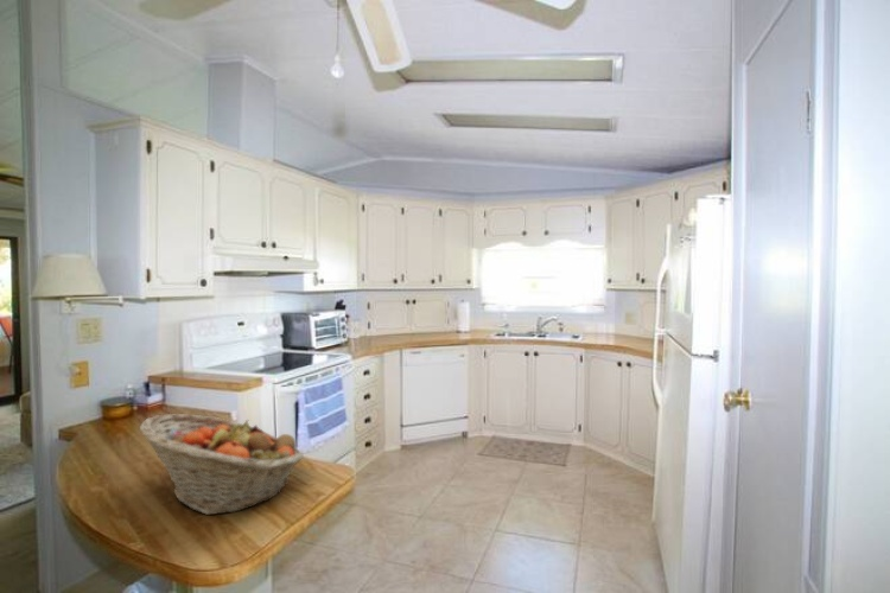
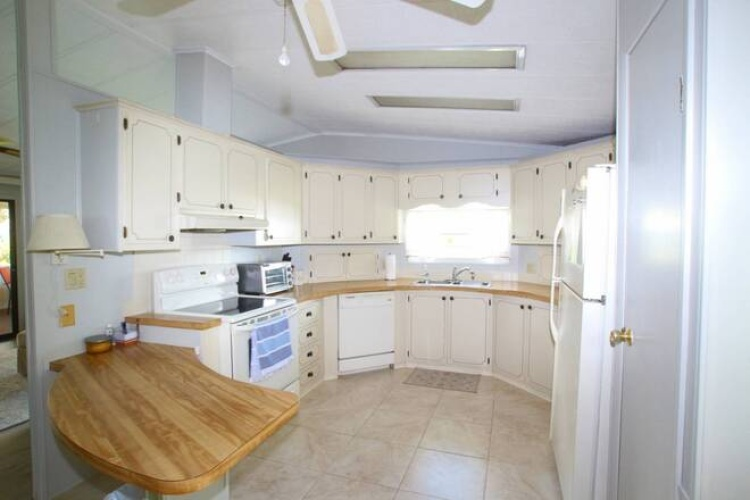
- fruit basket [138,413,305,516]
